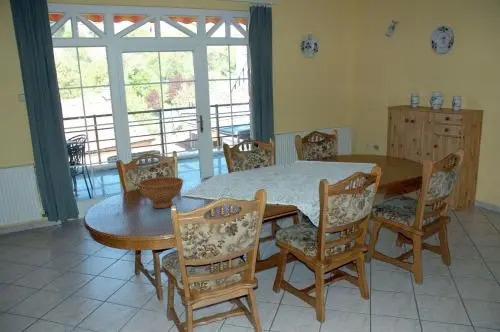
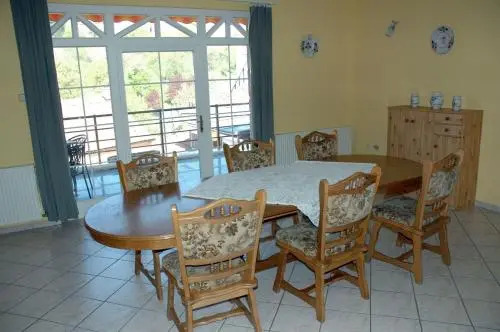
- bowl [137,176,184,209]
